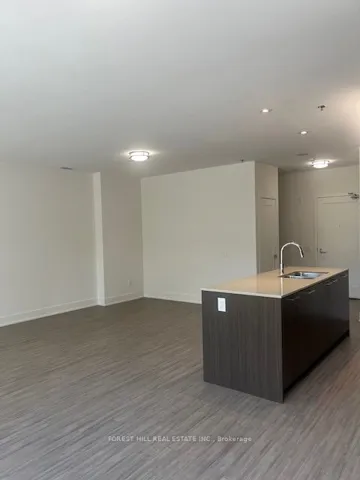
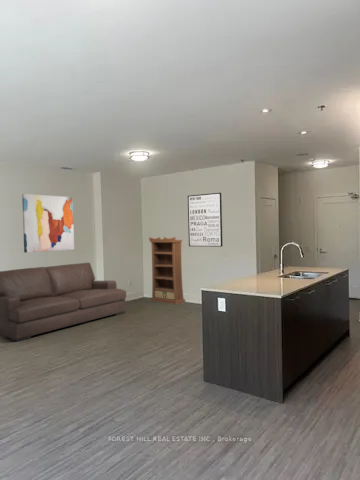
+ sofa [0,262,127,343]
+ wall art [187,192,223,248]
+ wall art [21,193,75,254]
+ bookcase [148,236,187,305]
